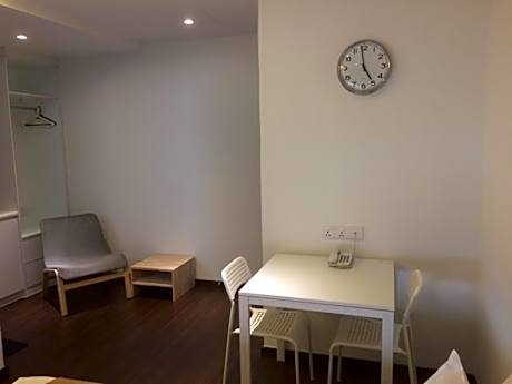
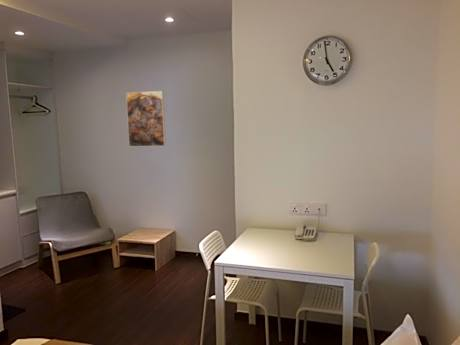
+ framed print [125,90,167,148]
